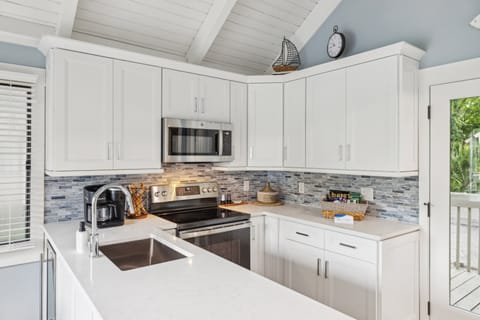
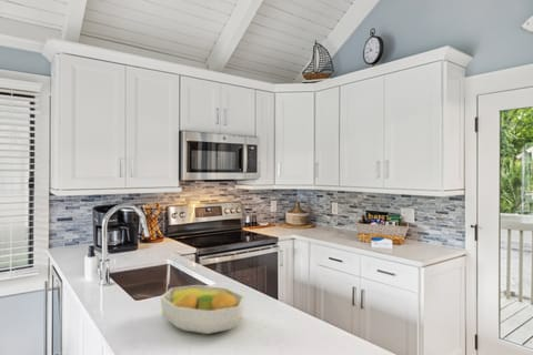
+ fruit bowl [159,284,247,335]
